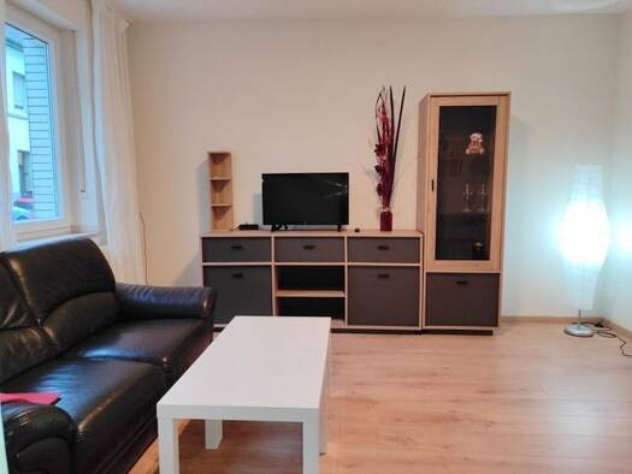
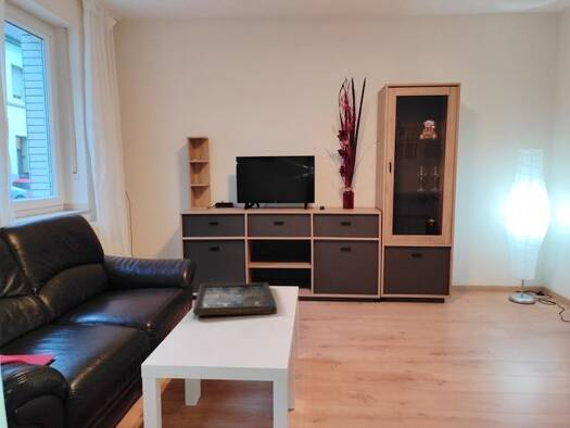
+ decorative tray [192,281,278,317]
